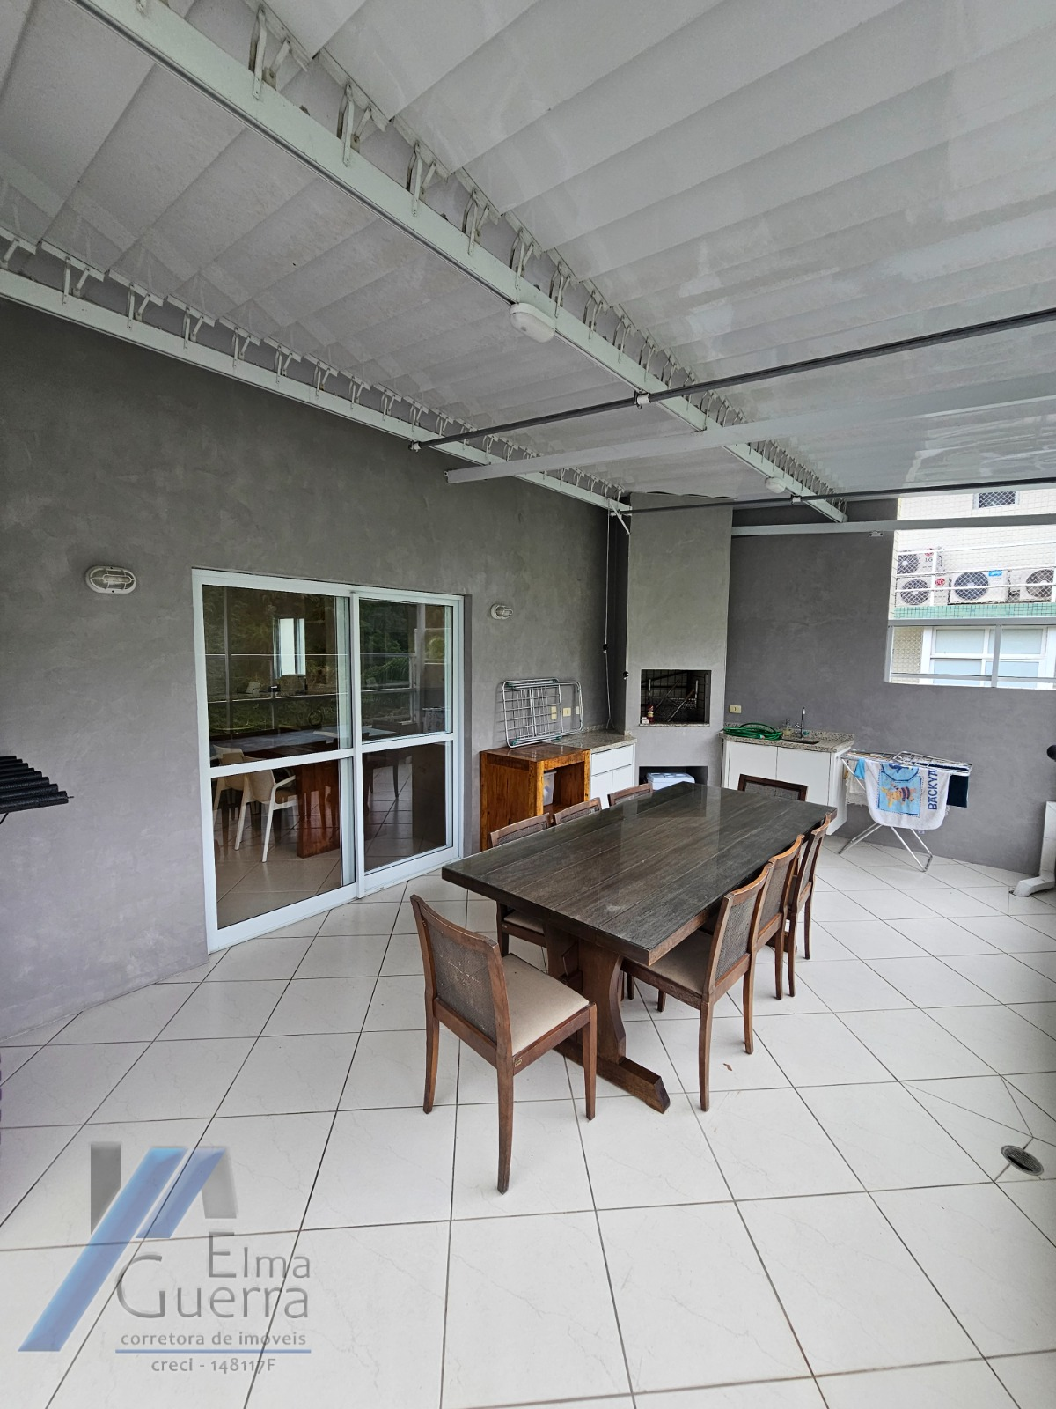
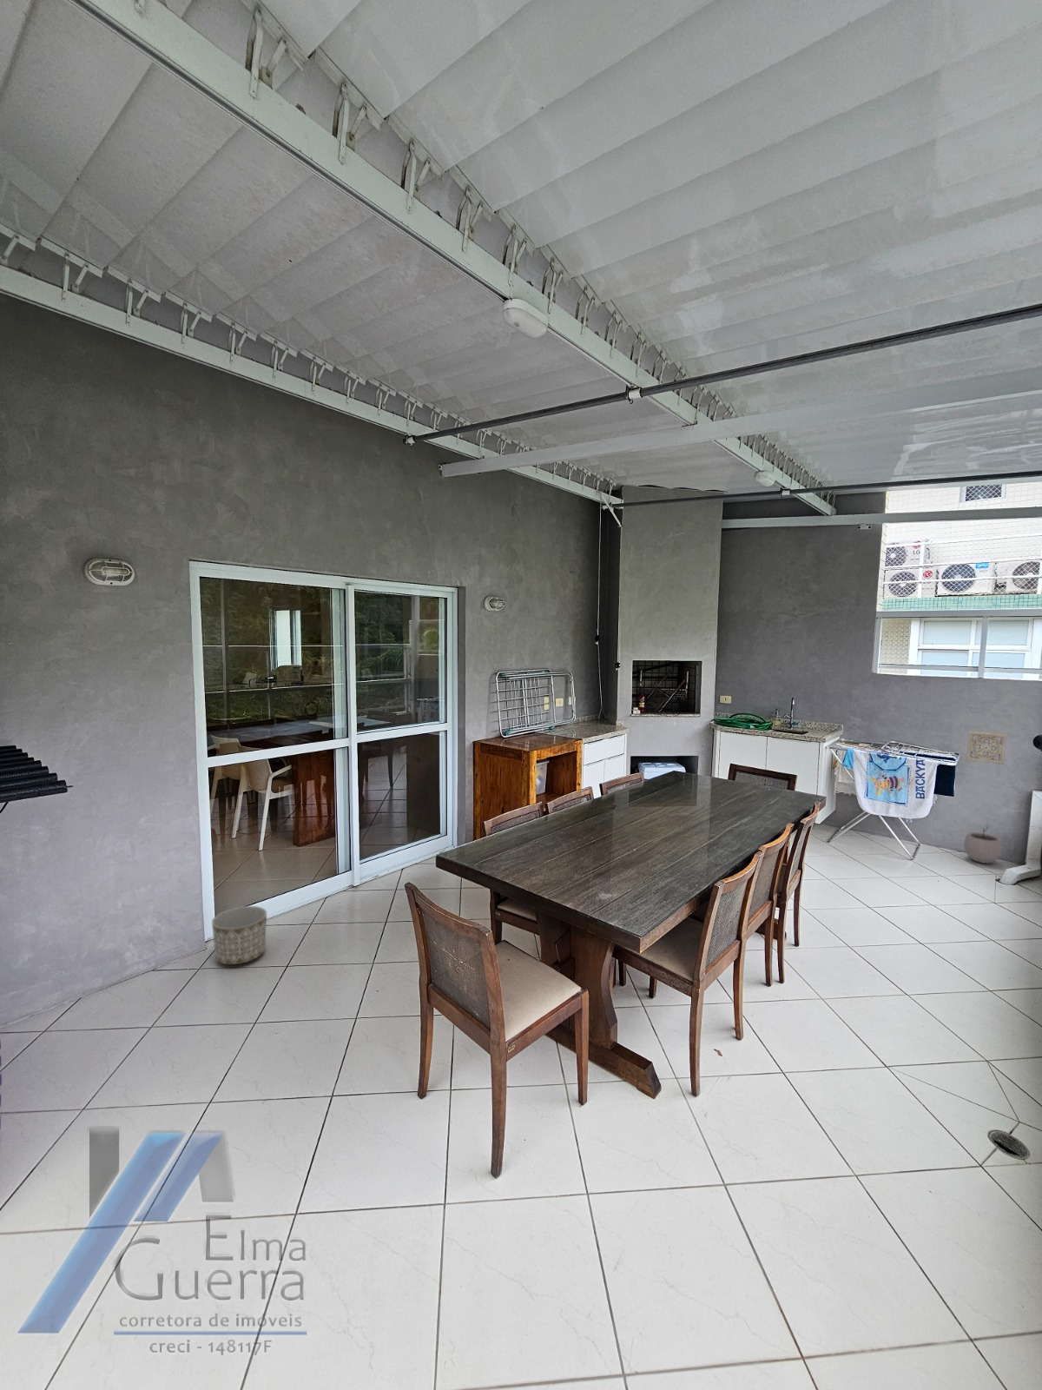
+ wall ornament [965,730,1007,765]
+ planter [211,905,267,965]
+ plant pot [963,825,1003,865]
